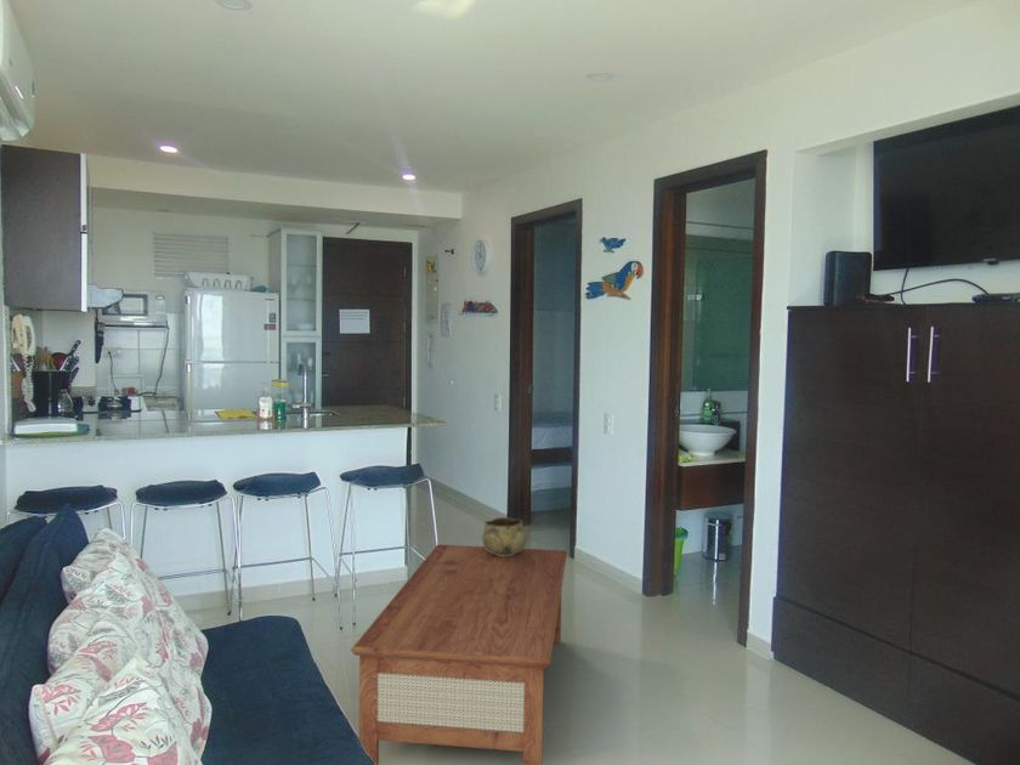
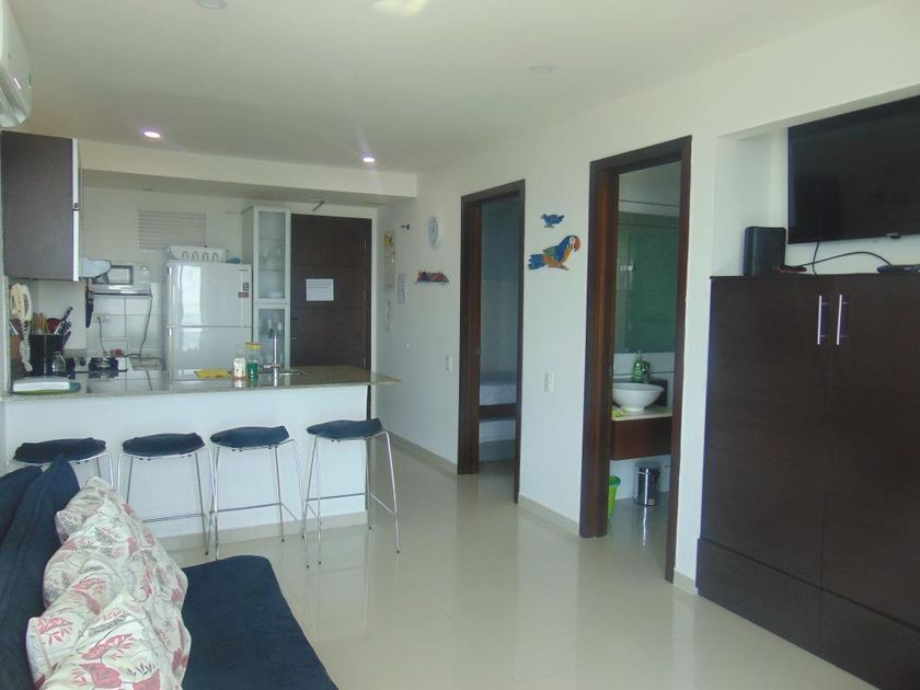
- coffee table [350,544,568,765]
- decorative bowl [481,516,528,556]
